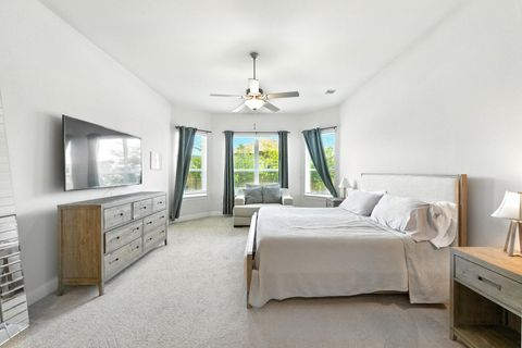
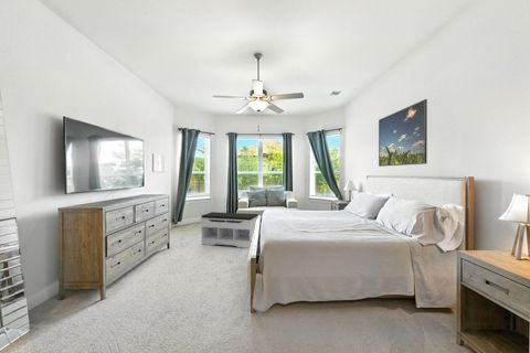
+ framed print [378,98,428,168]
+ bench [200,211,259,249]
